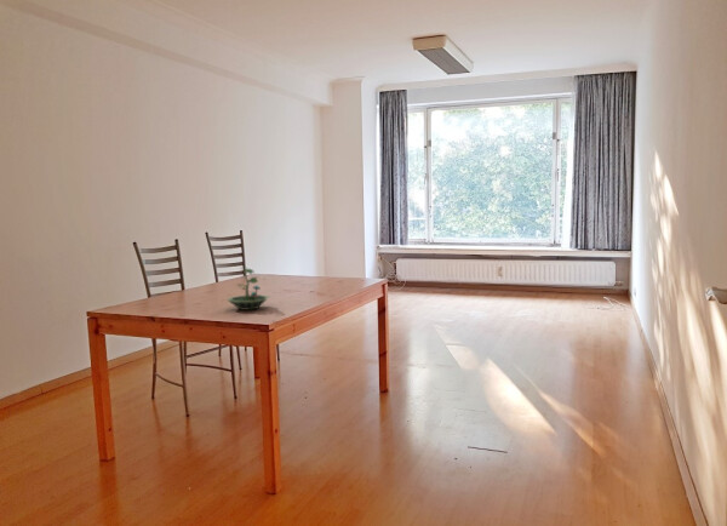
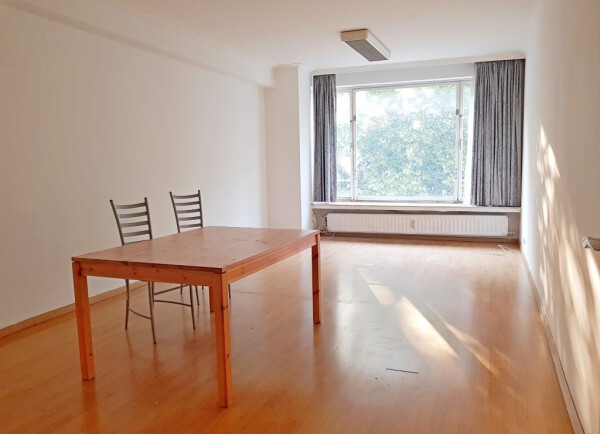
- terrarium [225,267,270,311]
